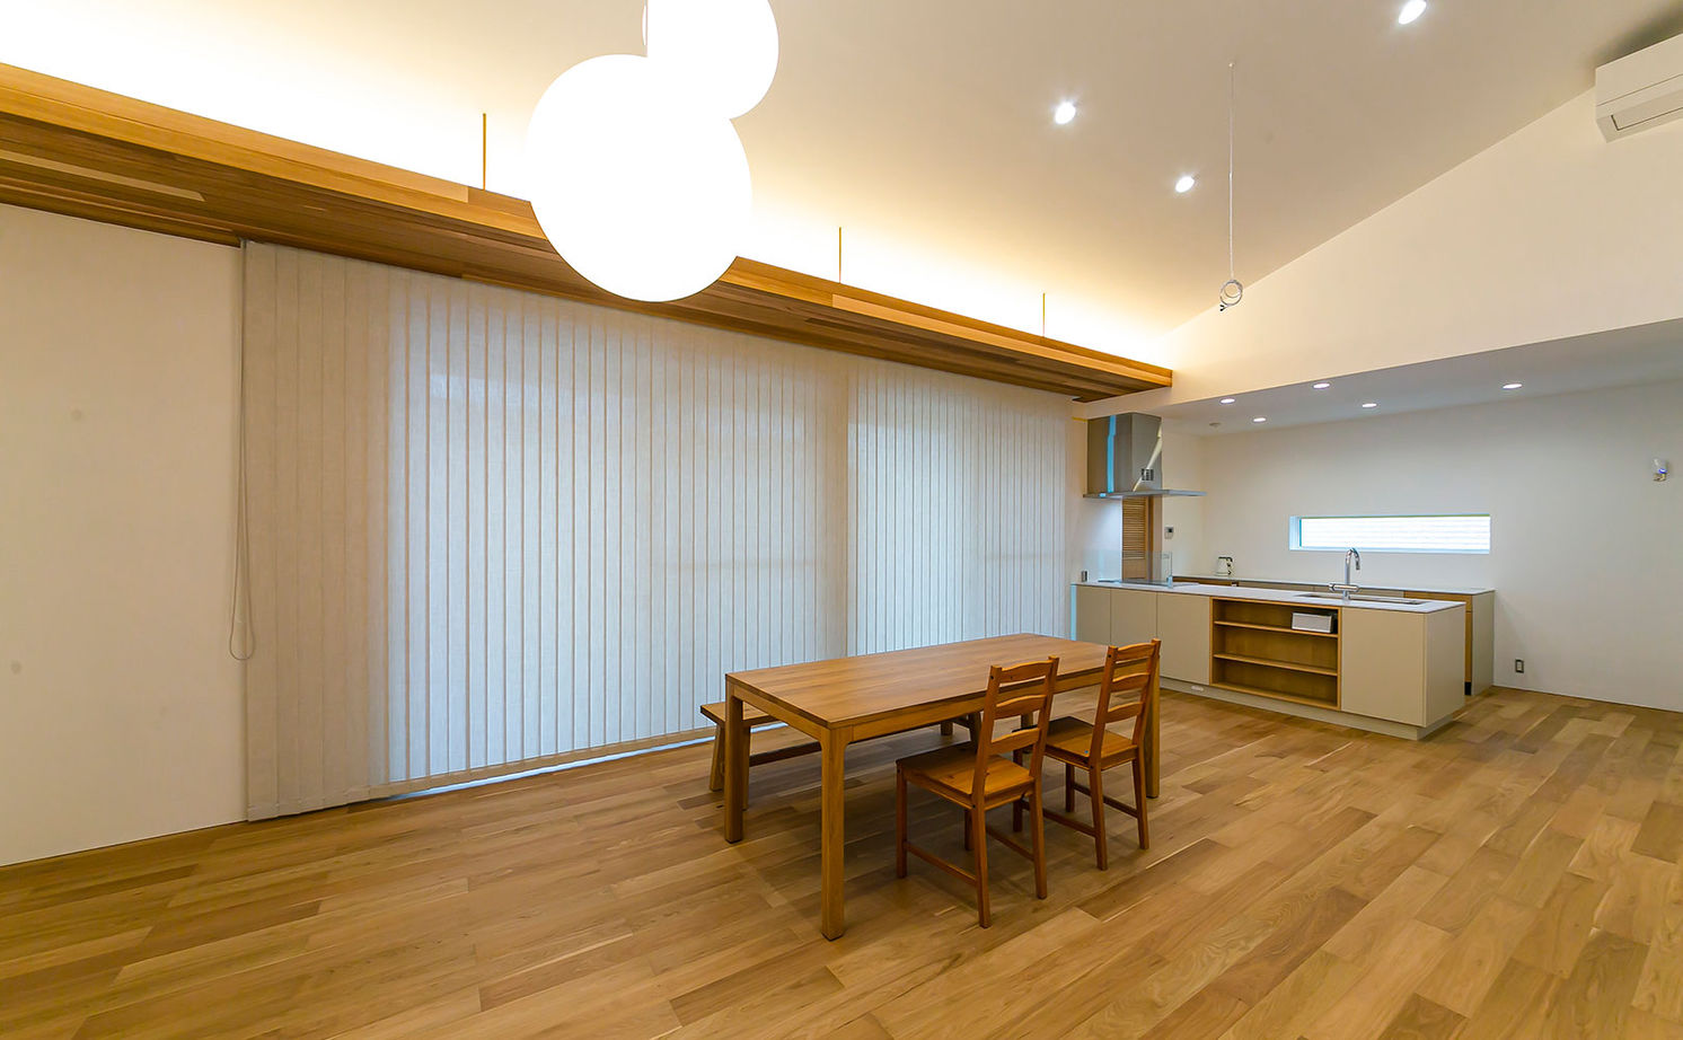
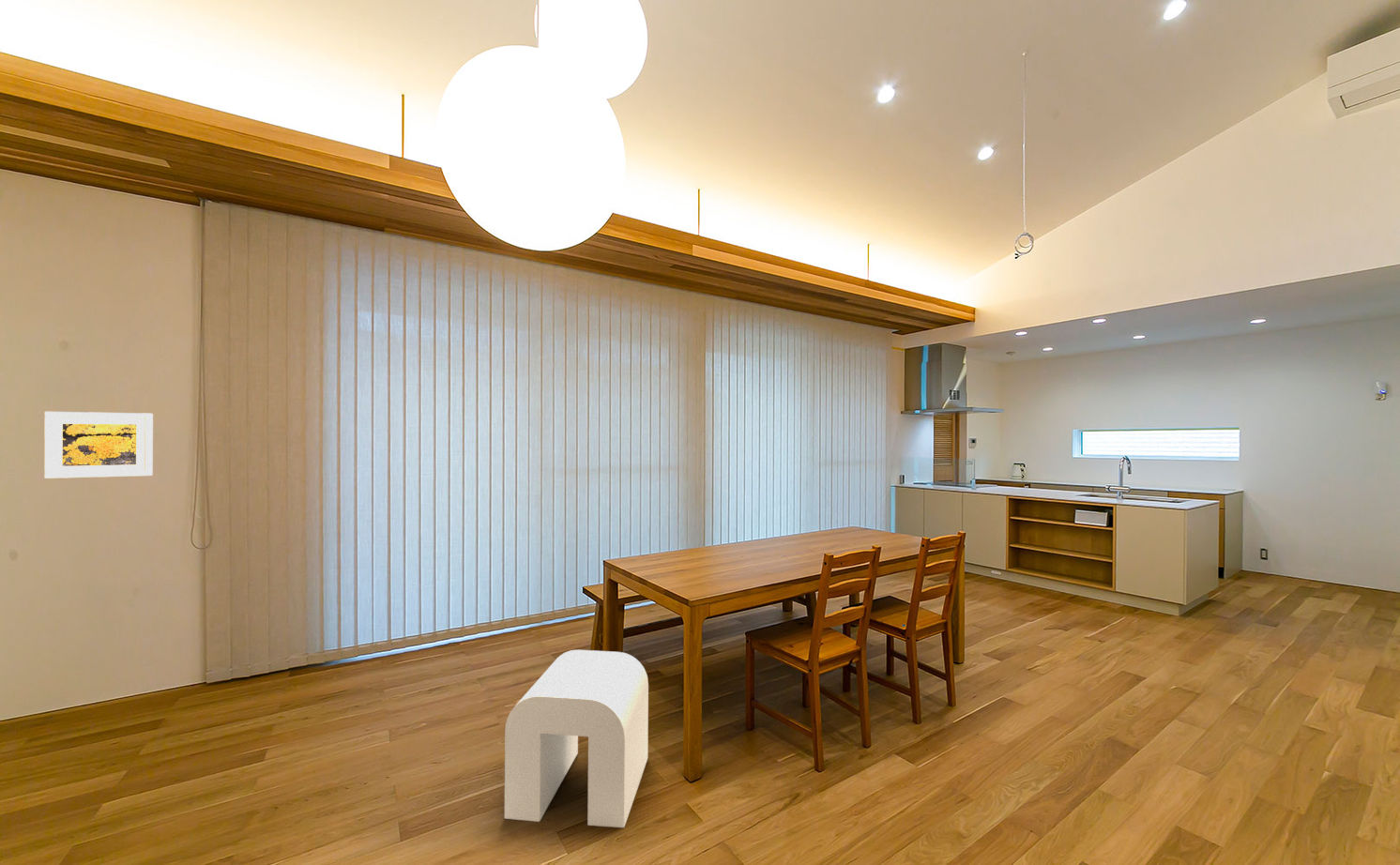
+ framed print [43,411,154,479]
+ stool [504,649,649,828]
